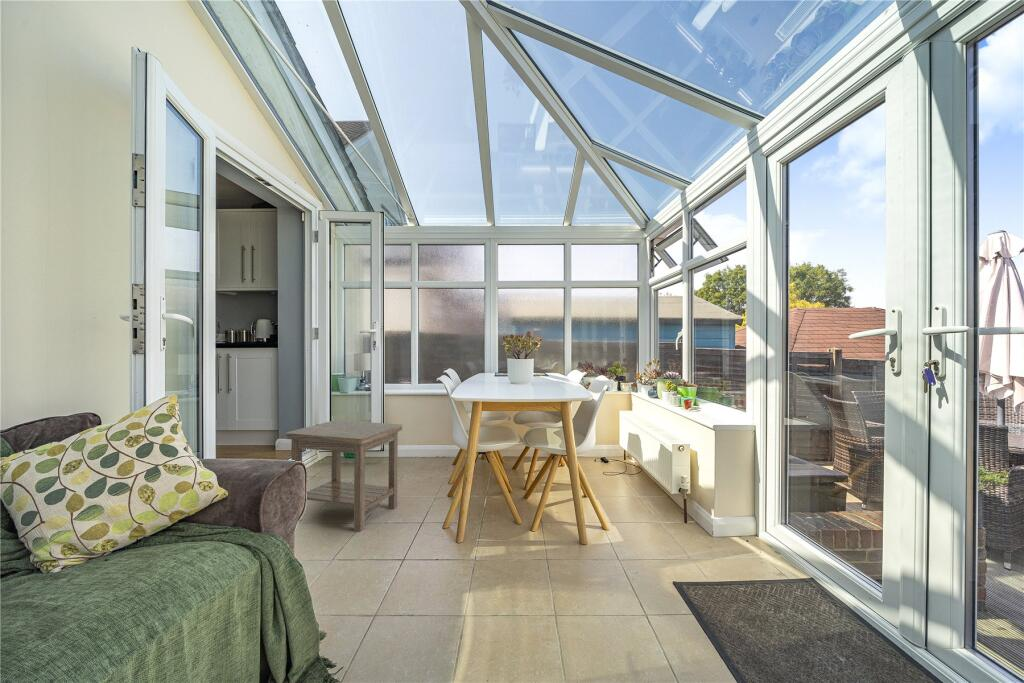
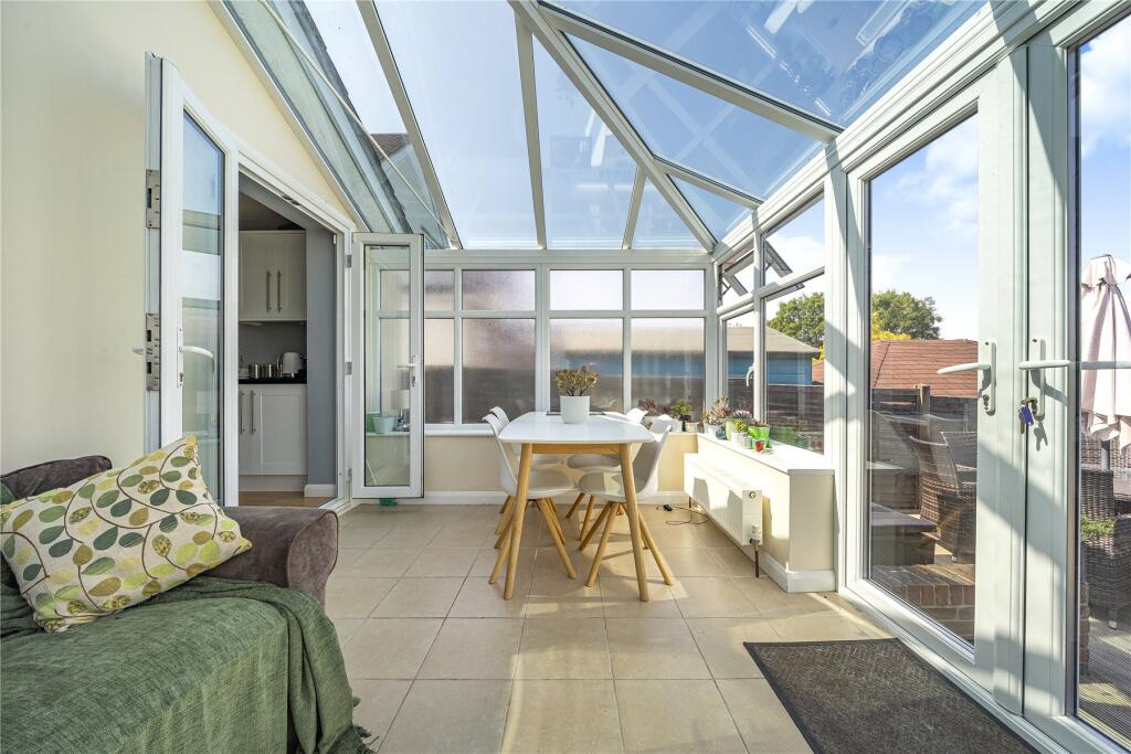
- side table [285,419,403,533]
